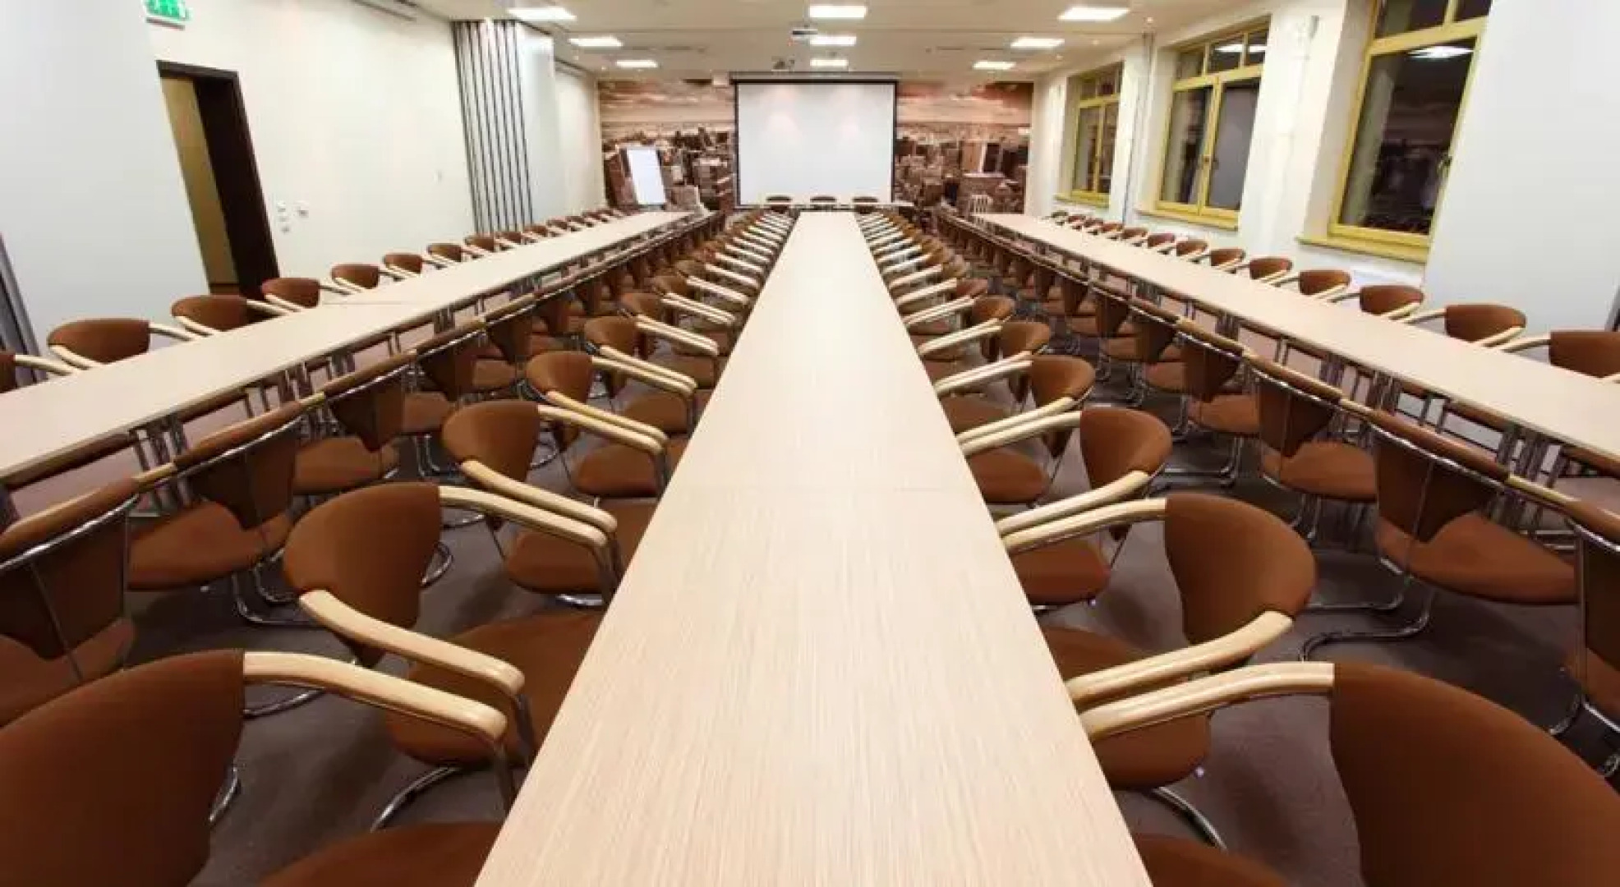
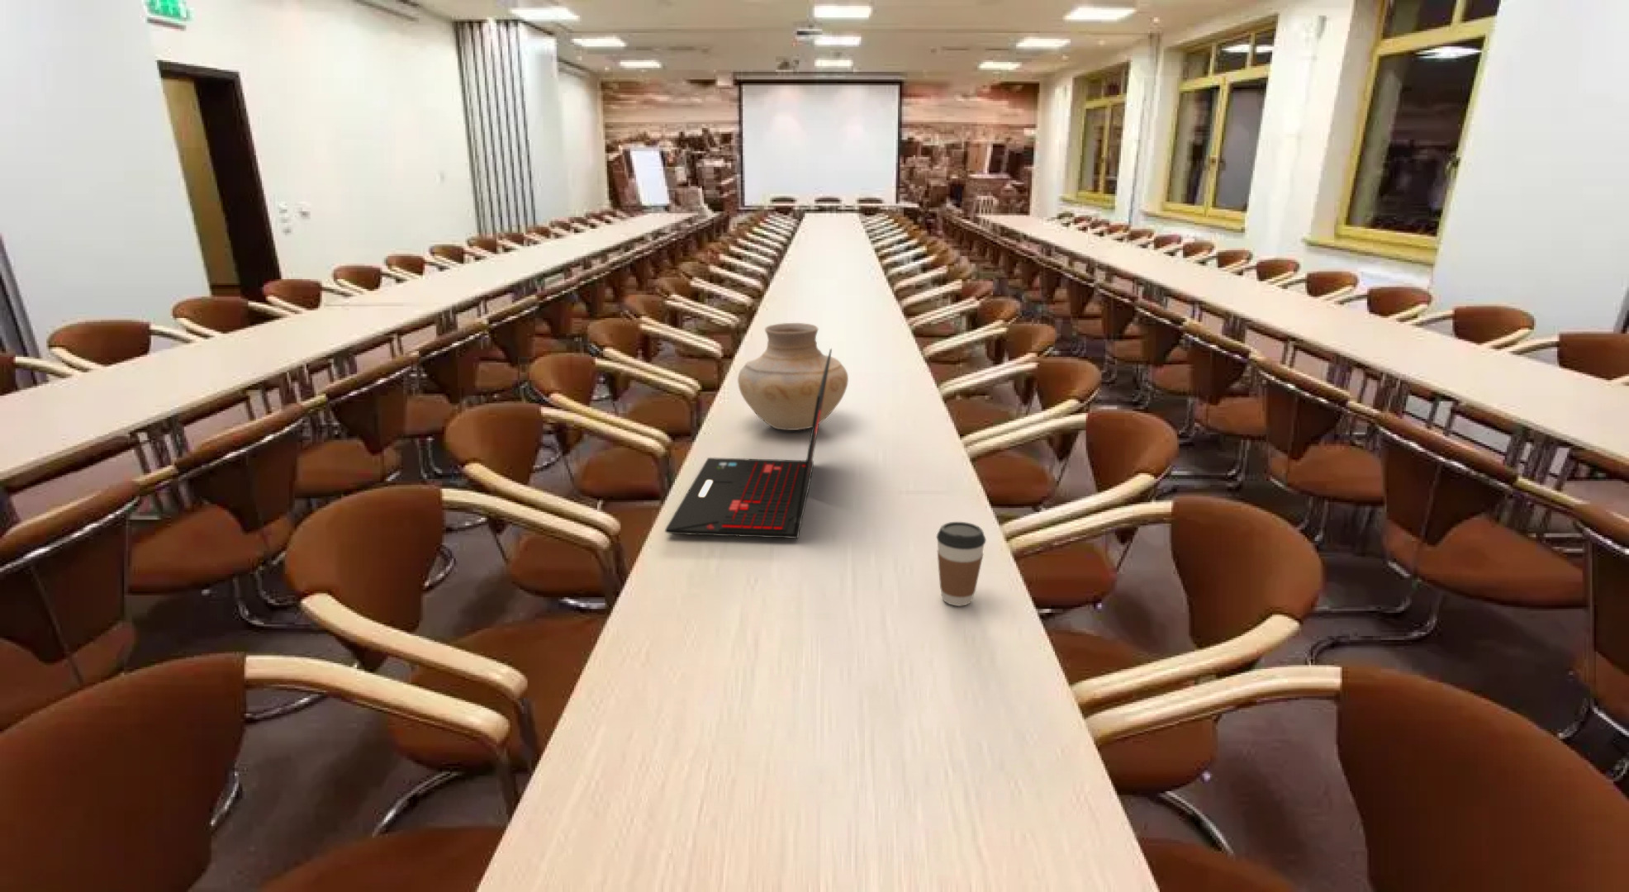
+ laptop [665,348,833,539]
+ coffee cup [936,521,988,607]
+ vase [737,322,849,431]
